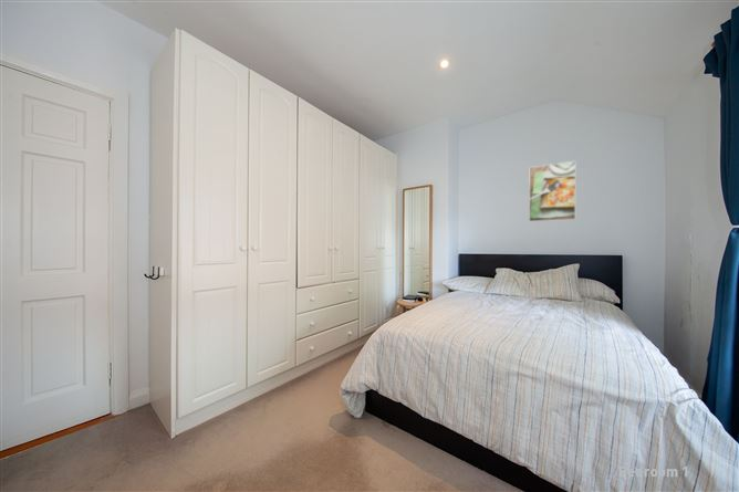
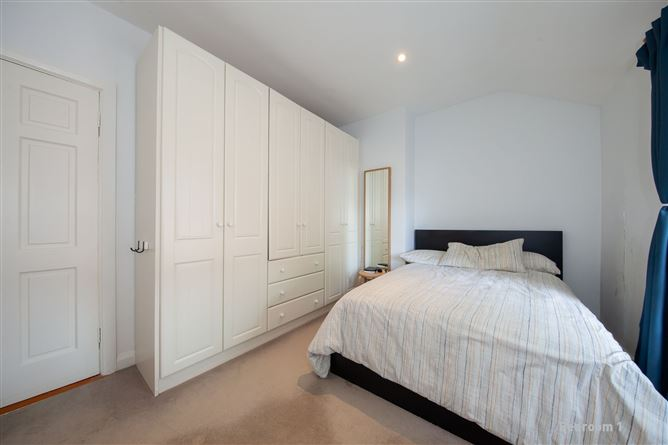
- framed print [528,160,576,222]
